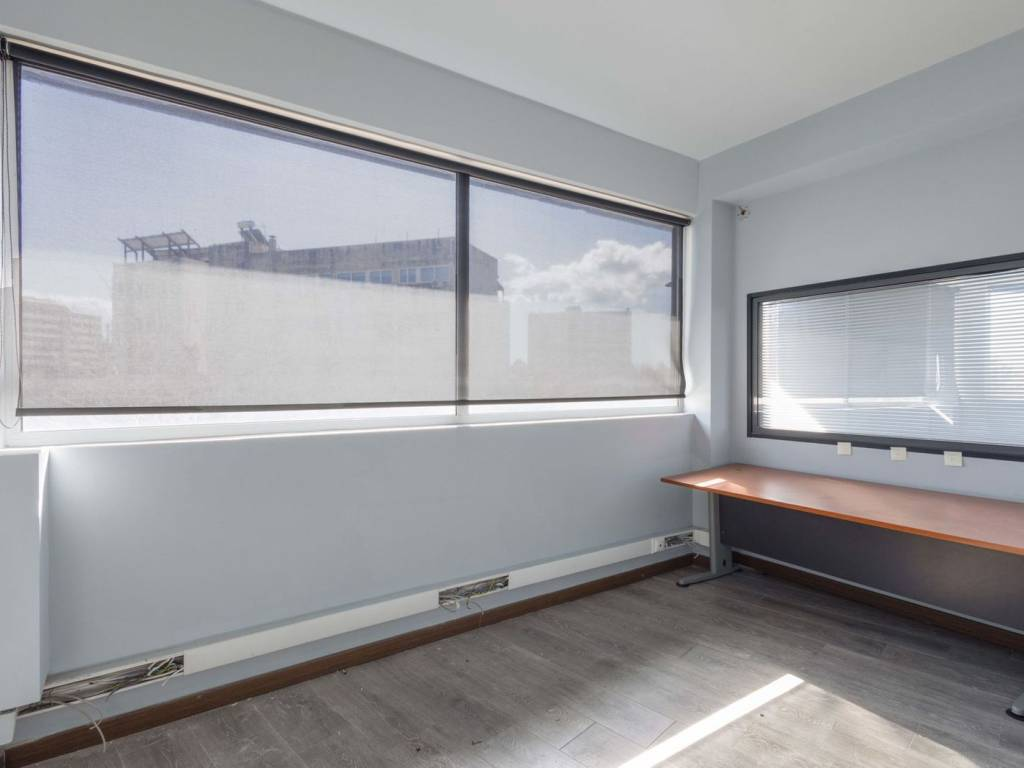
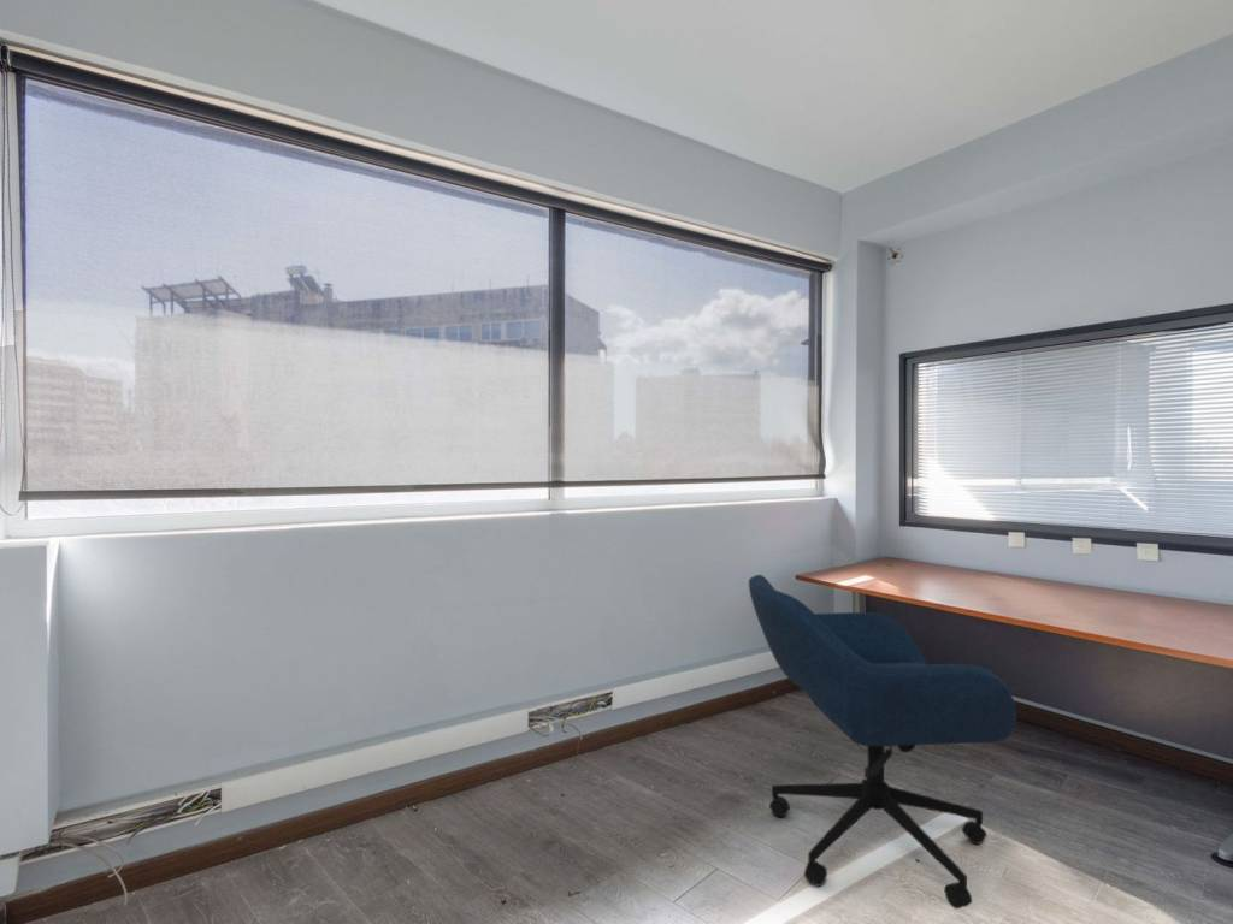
+ office chair [748,574,1017,910]
